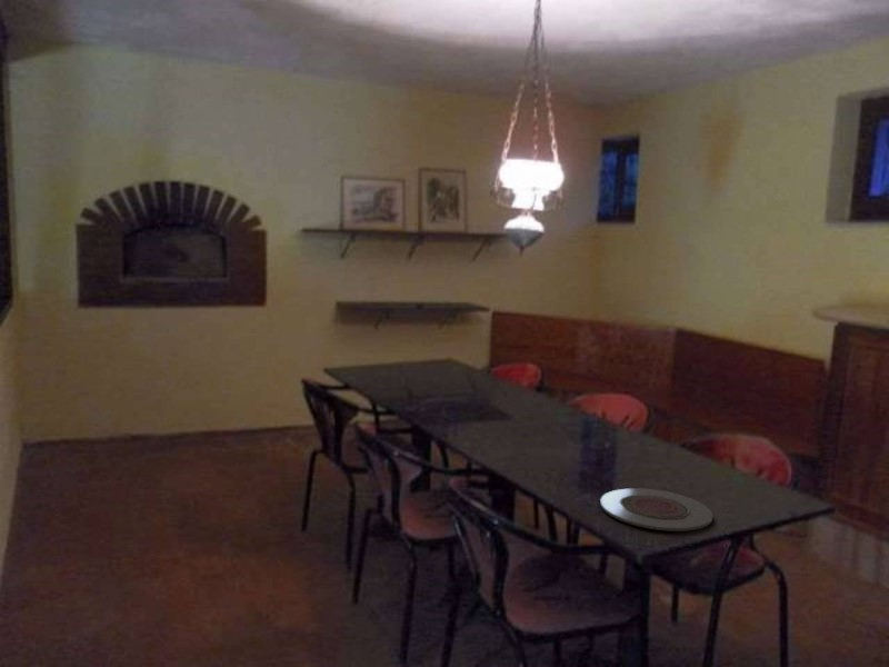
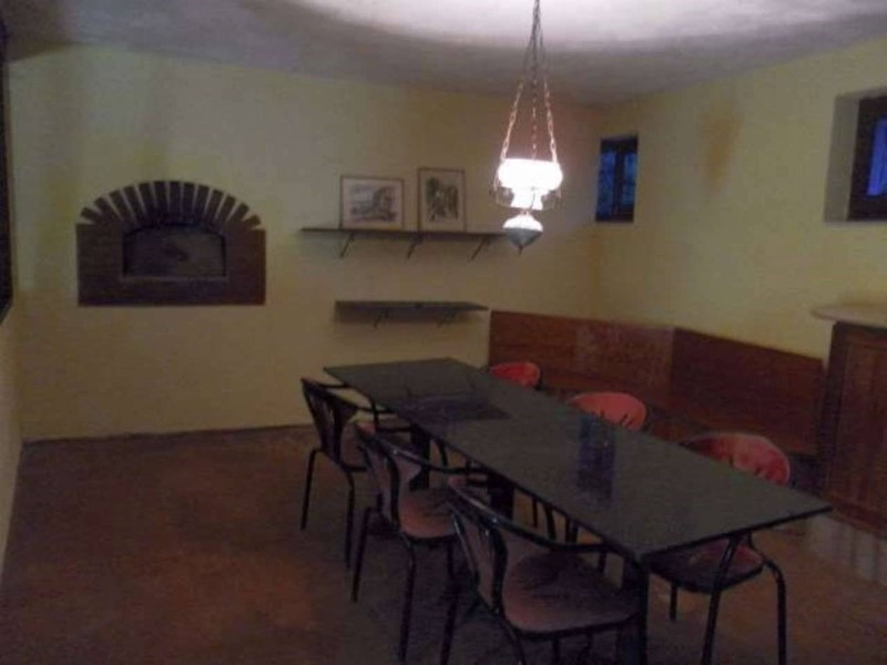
- plate [599,487,713,532]
